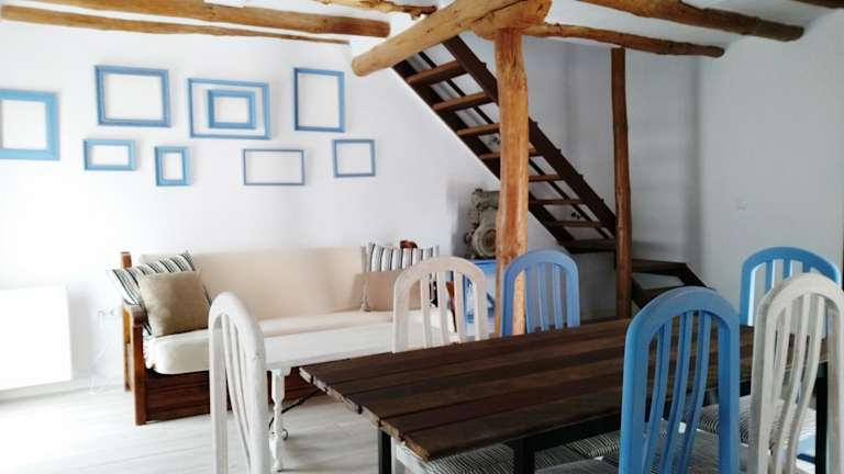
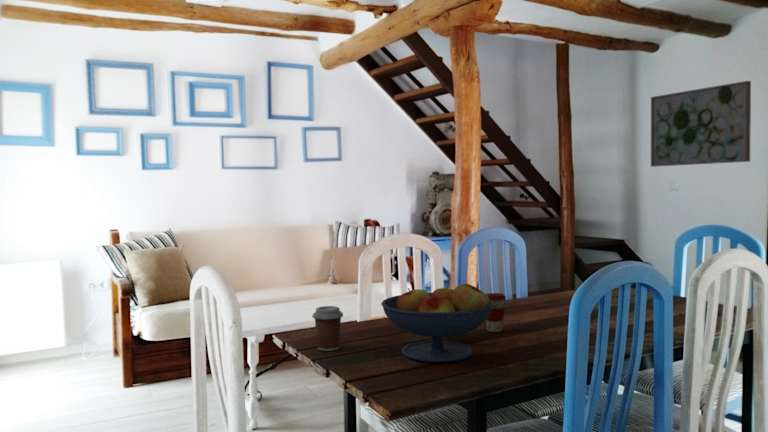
+ wall art [650,80,752,168]
+ coffee cup [311,305,344,352]
+ fruit bowl [380,283,493,363]
+ coffee cup [485,292,507,333]
